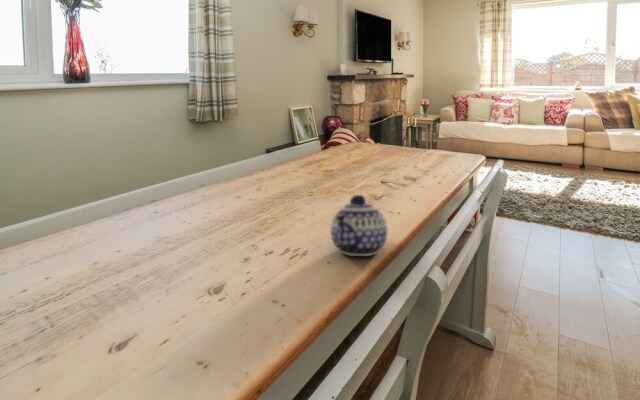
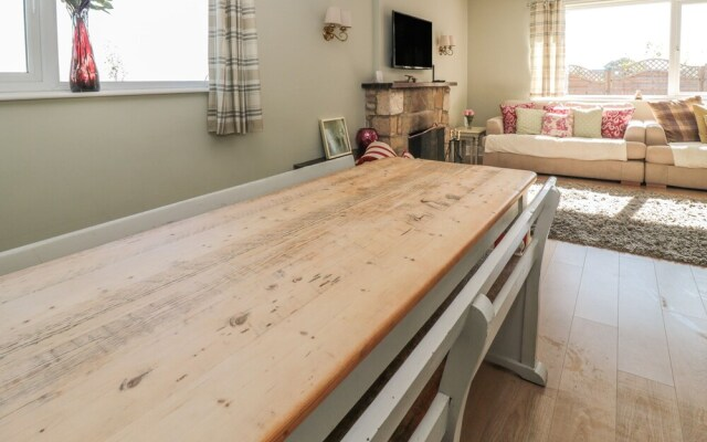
- teapot [330,194,389,257]
